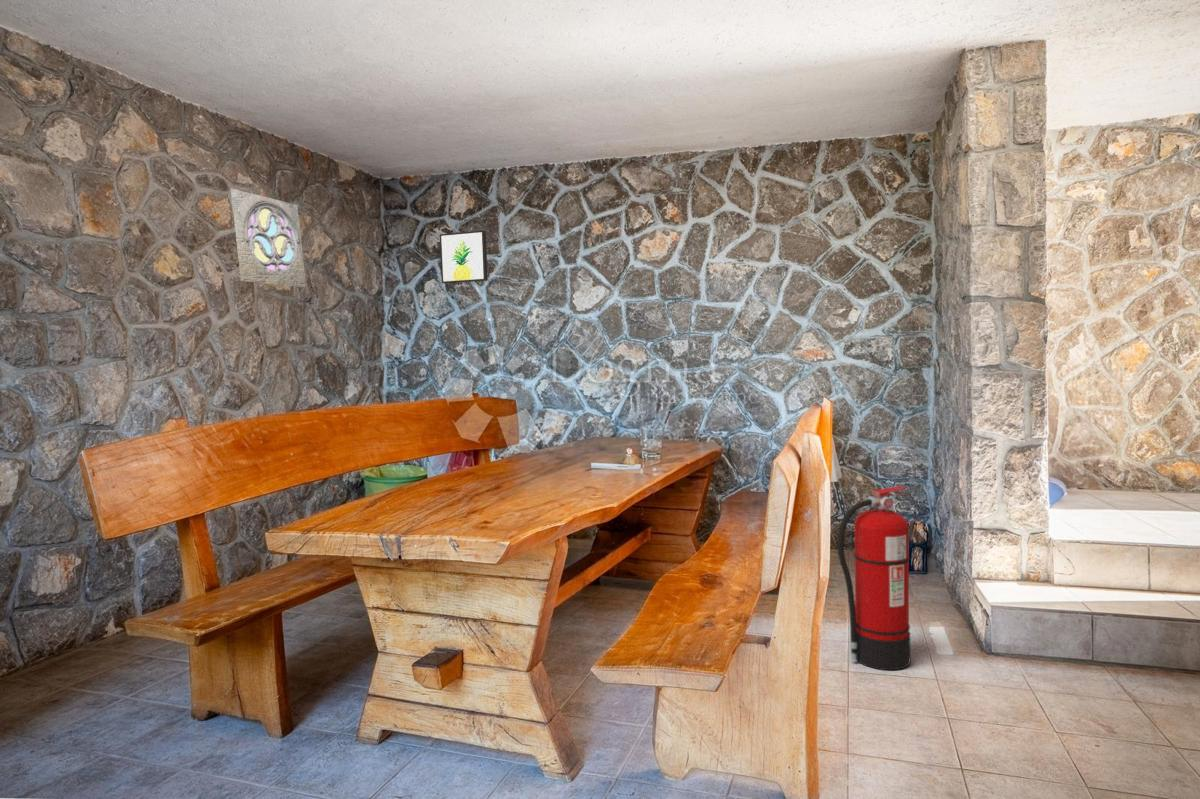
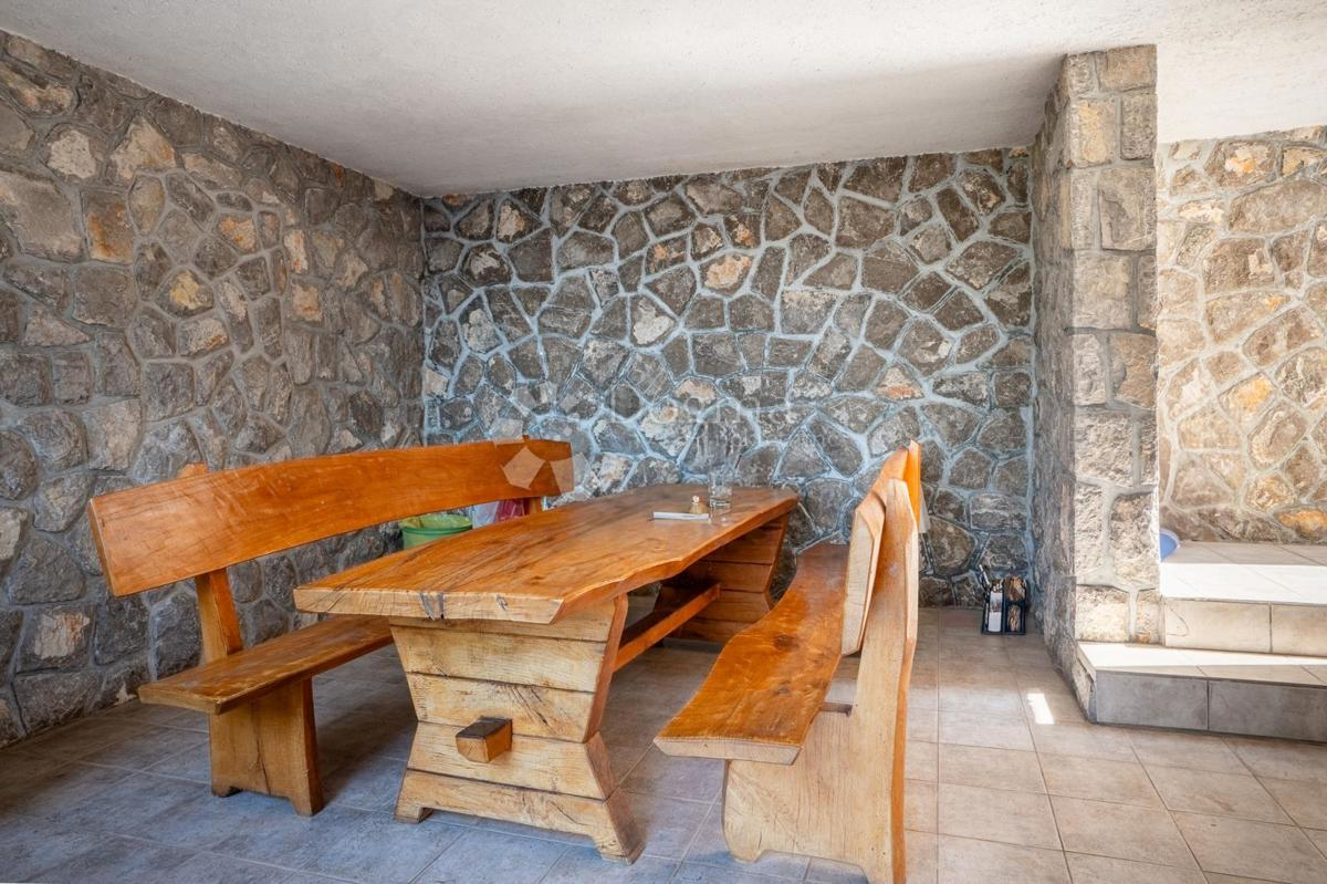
- wall ornament [230,187,307,289]
- wall art [439,230,489,284]
- fire extinguisher [836,485,913,671]
